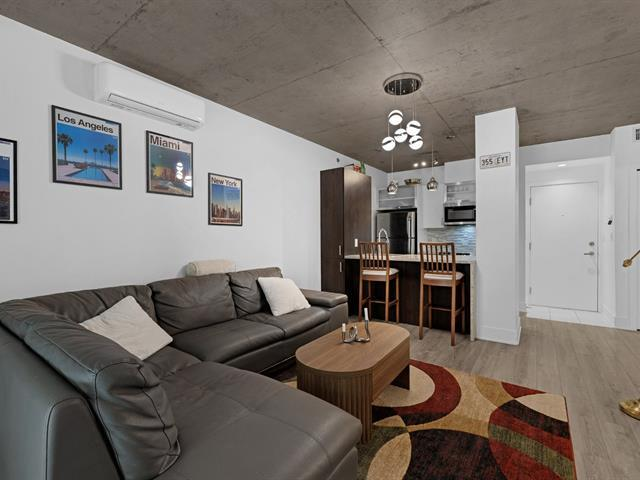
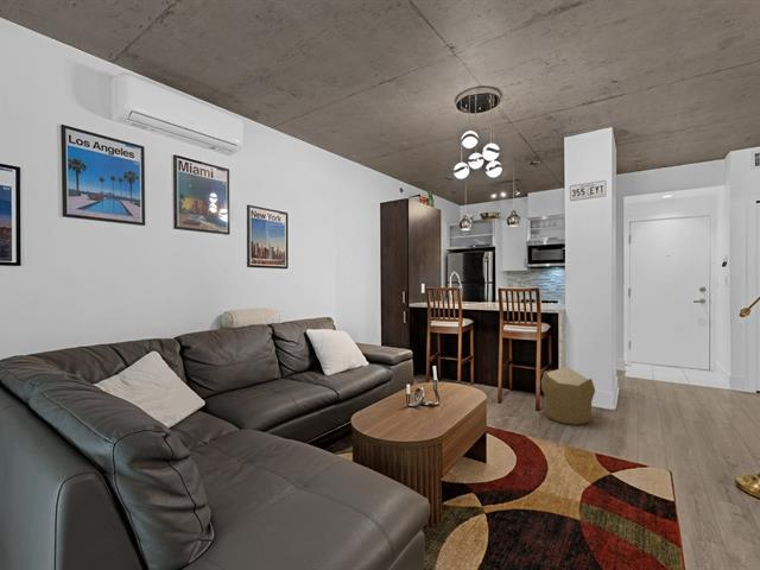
+ pouf [540,366,596,426]
